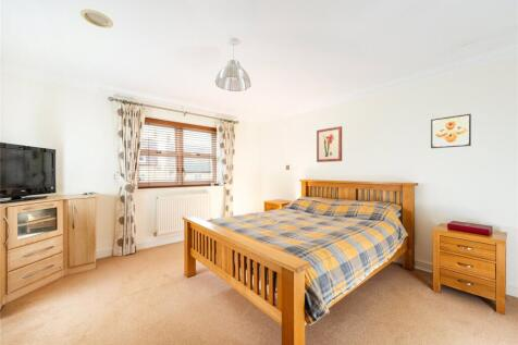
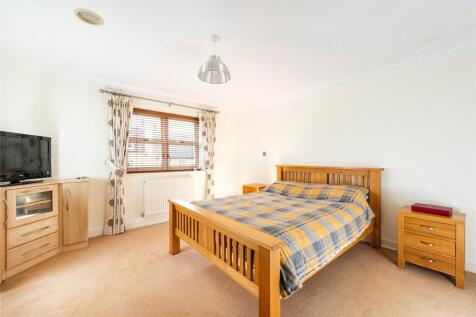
- wall art [316,125,343,163]
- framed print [430,113,472,149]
